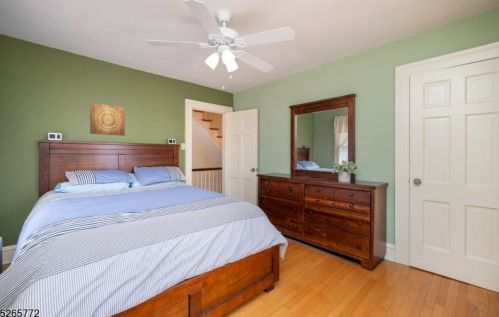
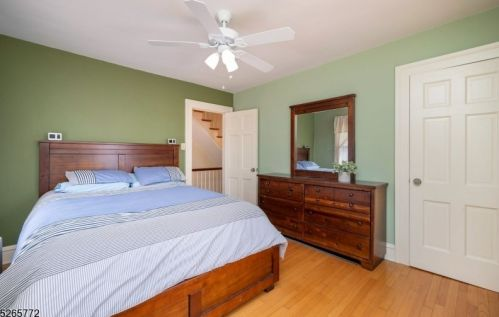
- wall art [89,102,126,137]
